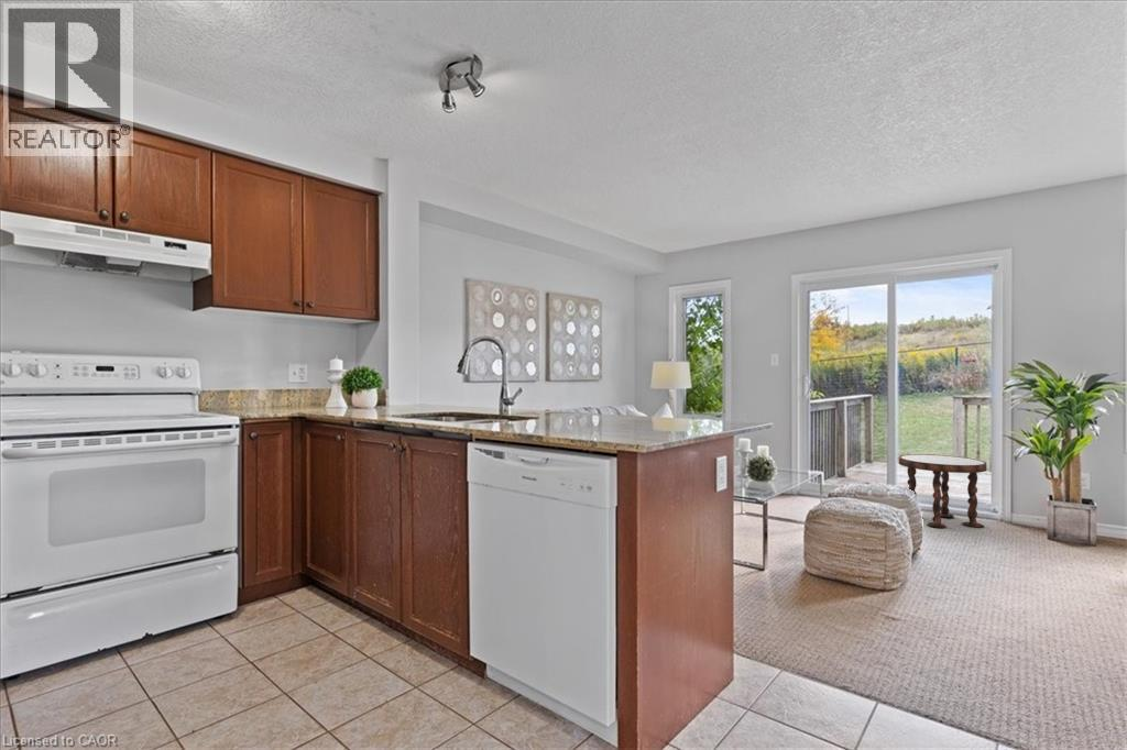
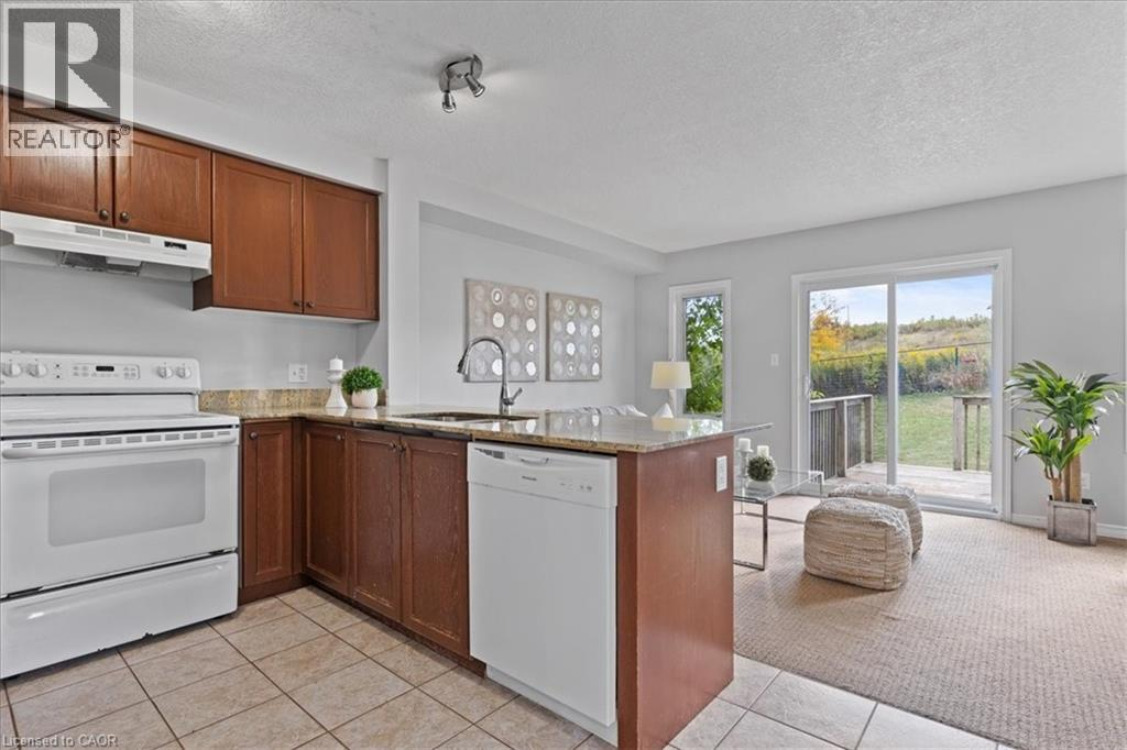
- side table [898,453,988,529]
